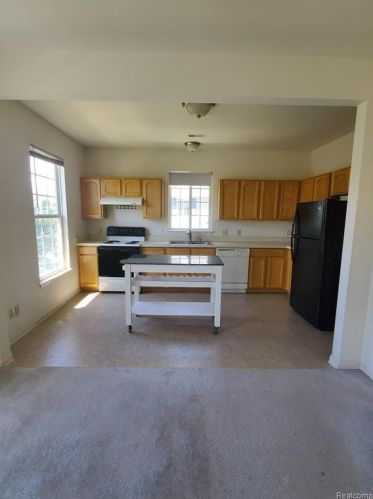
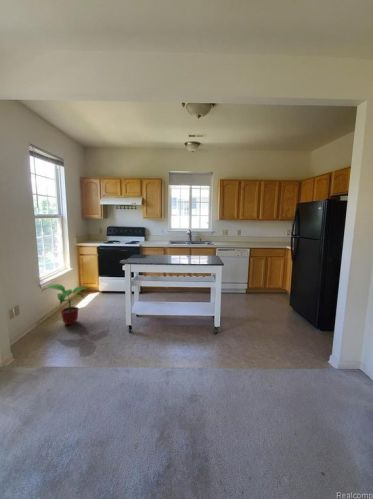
+ potted plant [40,283,91,326]
